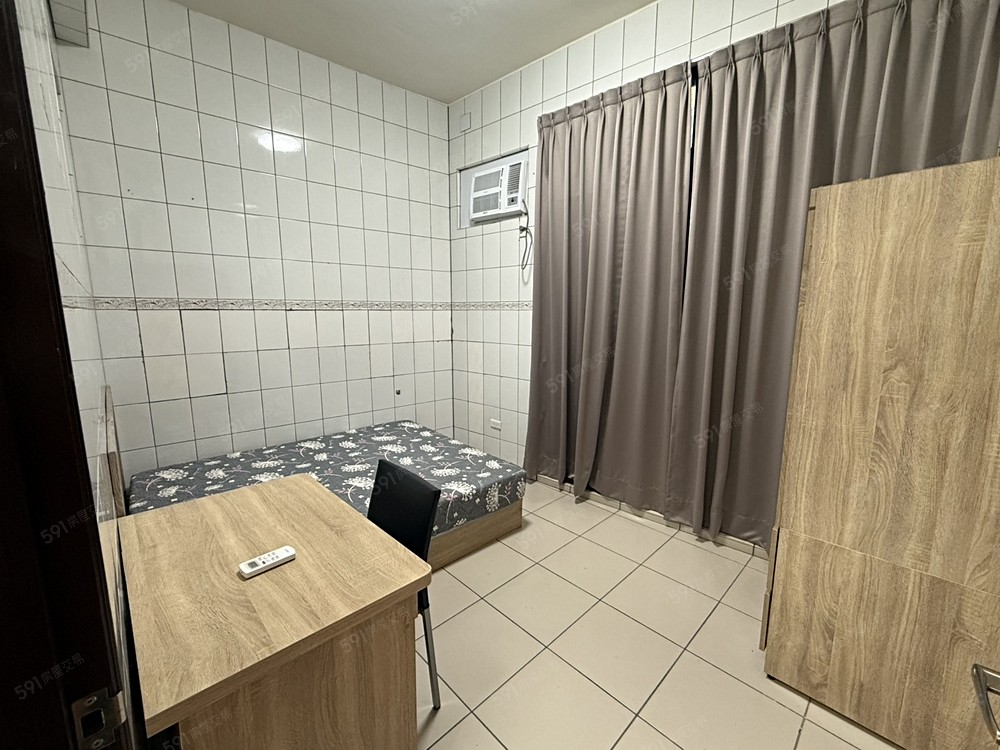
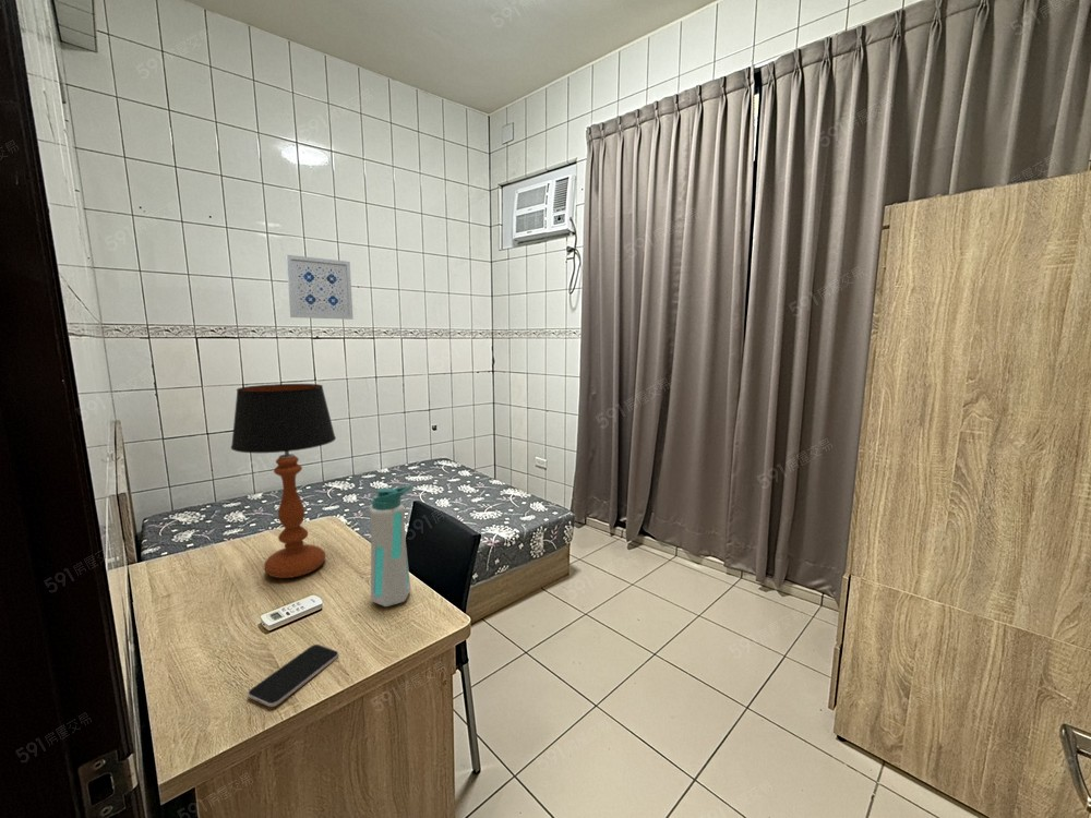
+ water bottle [368,485,412,608]
+ wall art [285,254,355,321]
+ smartphone [247,643,339,708]
+ table lamp [230,383,337,579]
